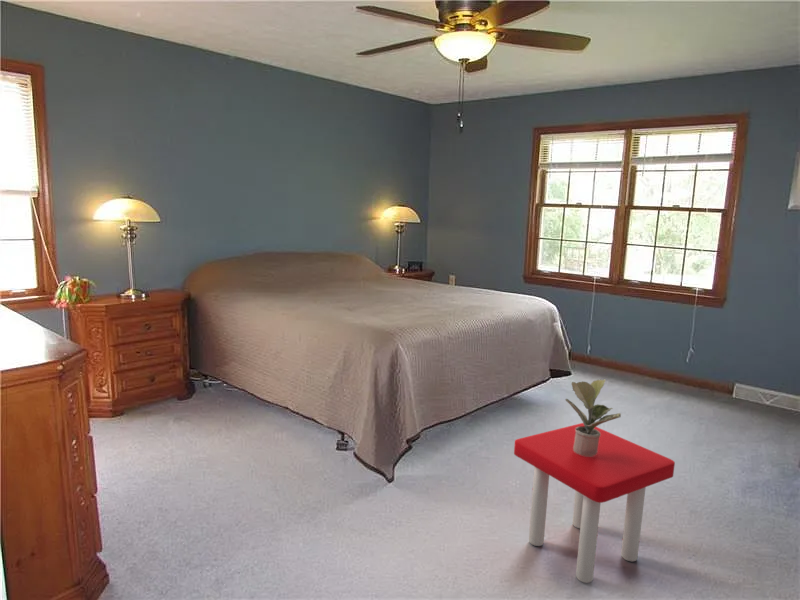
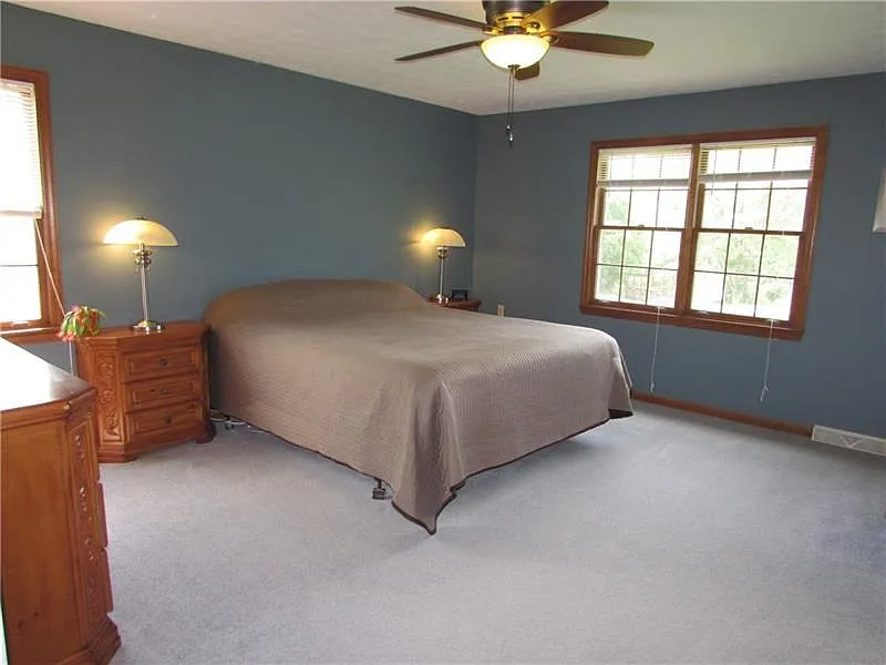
- potted plant [564,378,622,456]
- stool [513,422,676,584]
